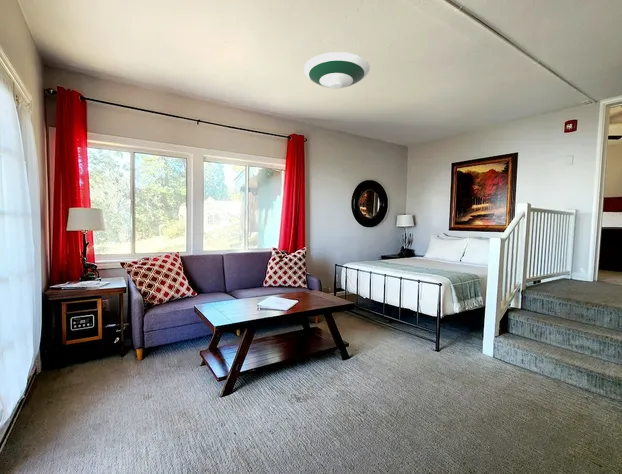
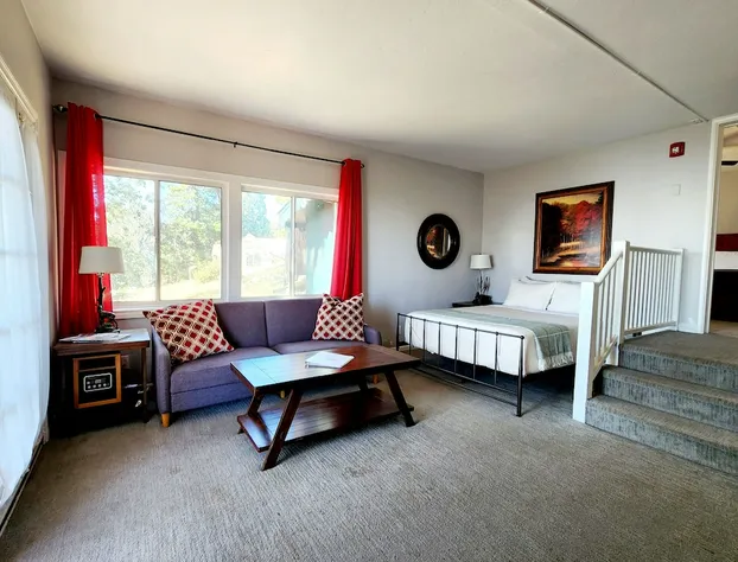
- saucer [303,51,371,90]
